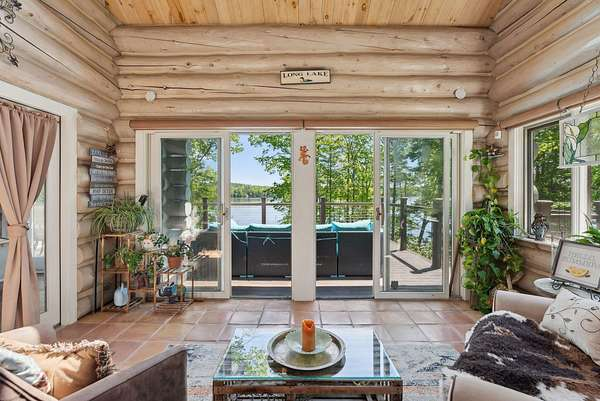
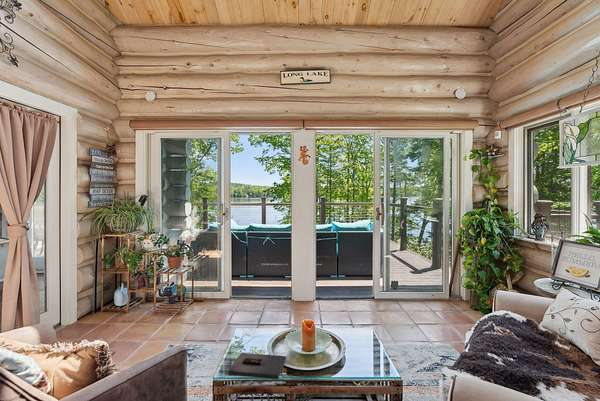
+ book [227,352,287,380]
